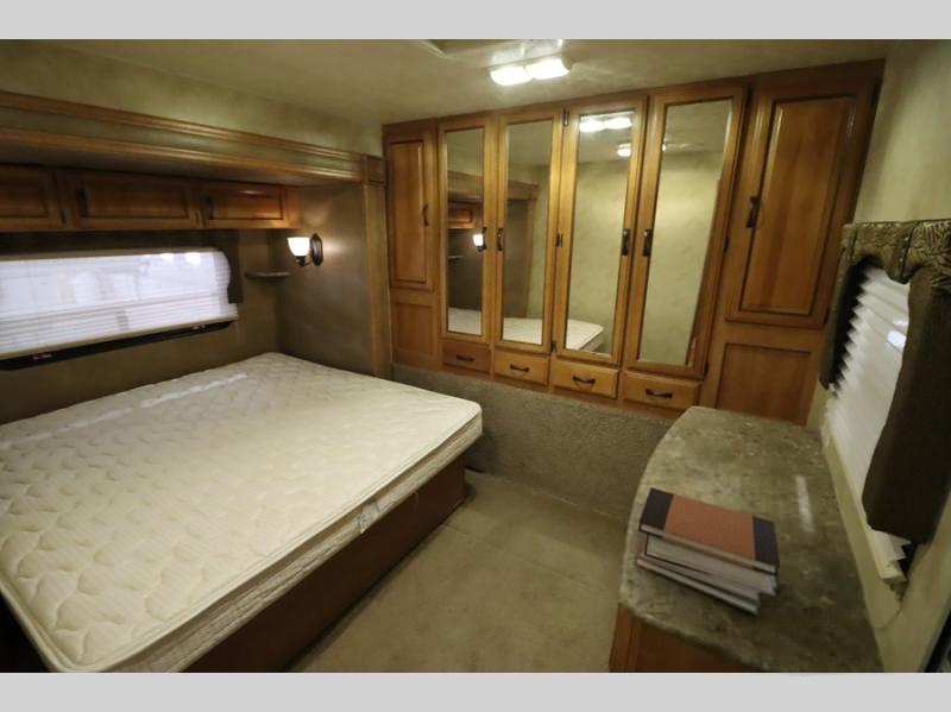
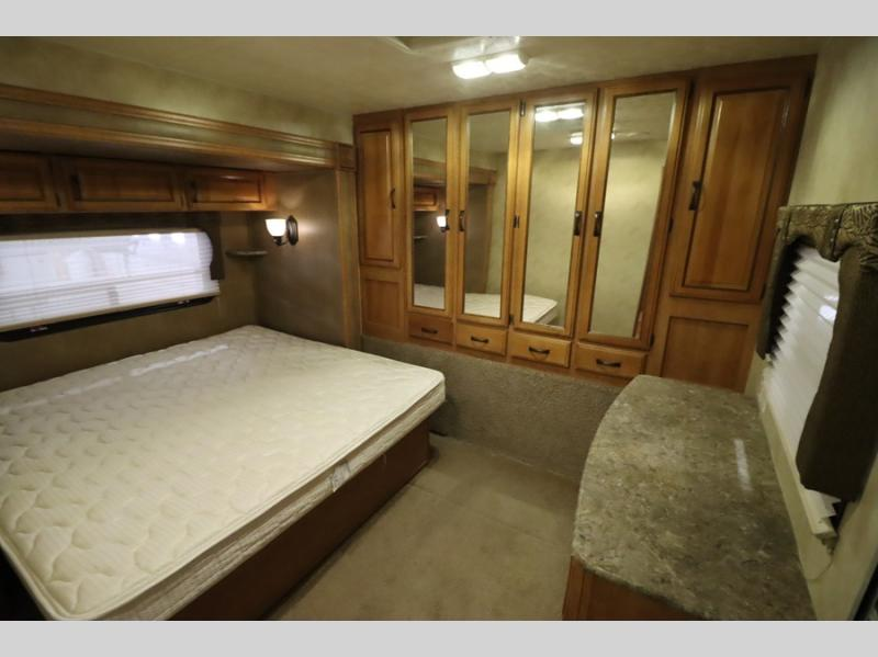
- book stack [632,486,782,617]
